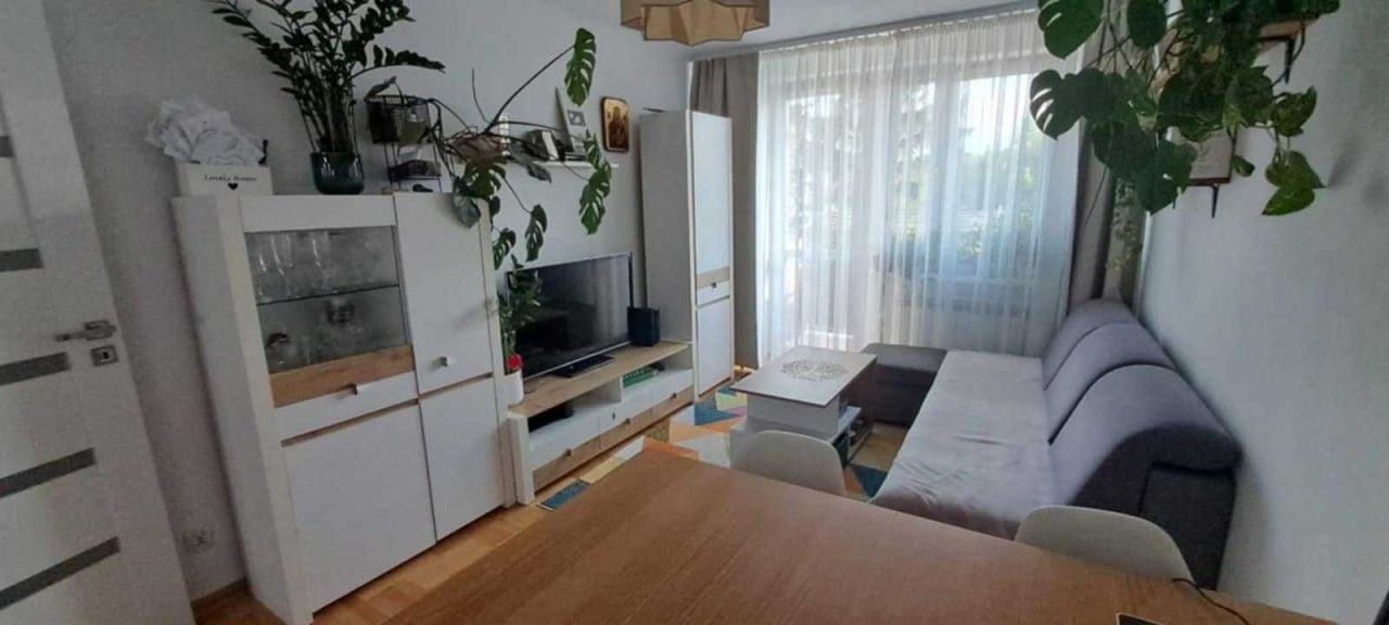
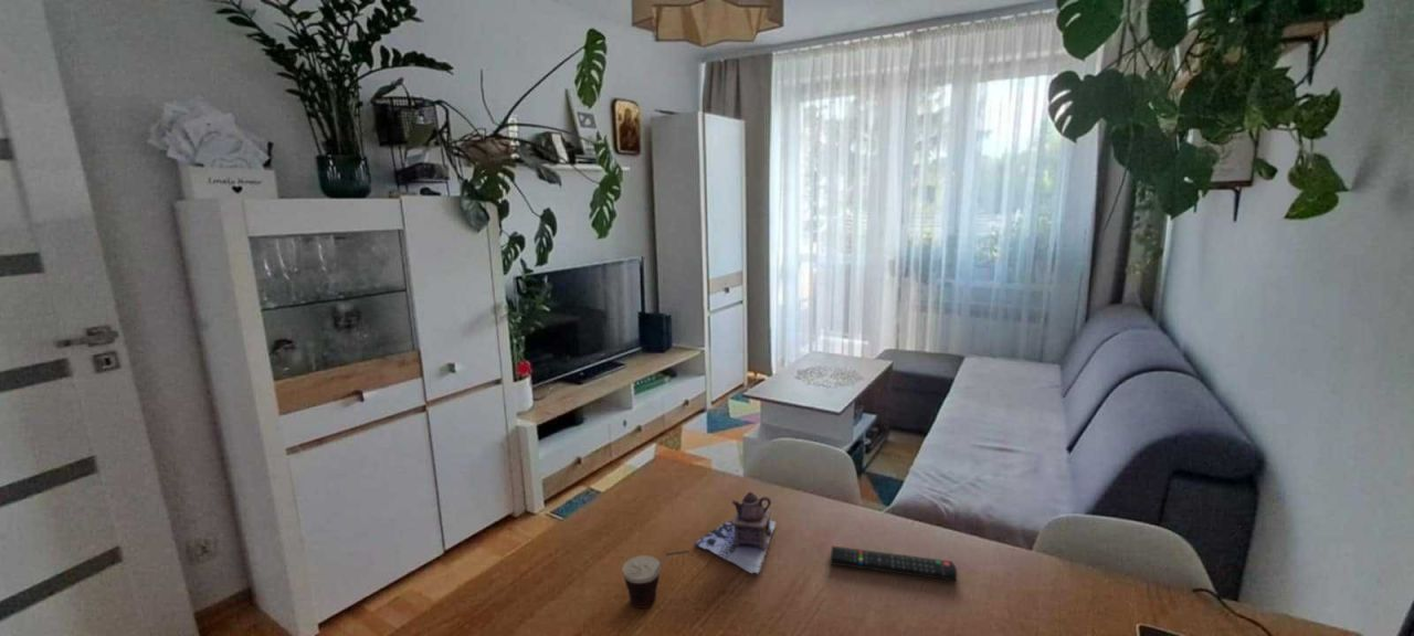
+ cup [621,550,690,610]
+ teapot [693,491,779,576]
+ remote control [830,545,958,582]
